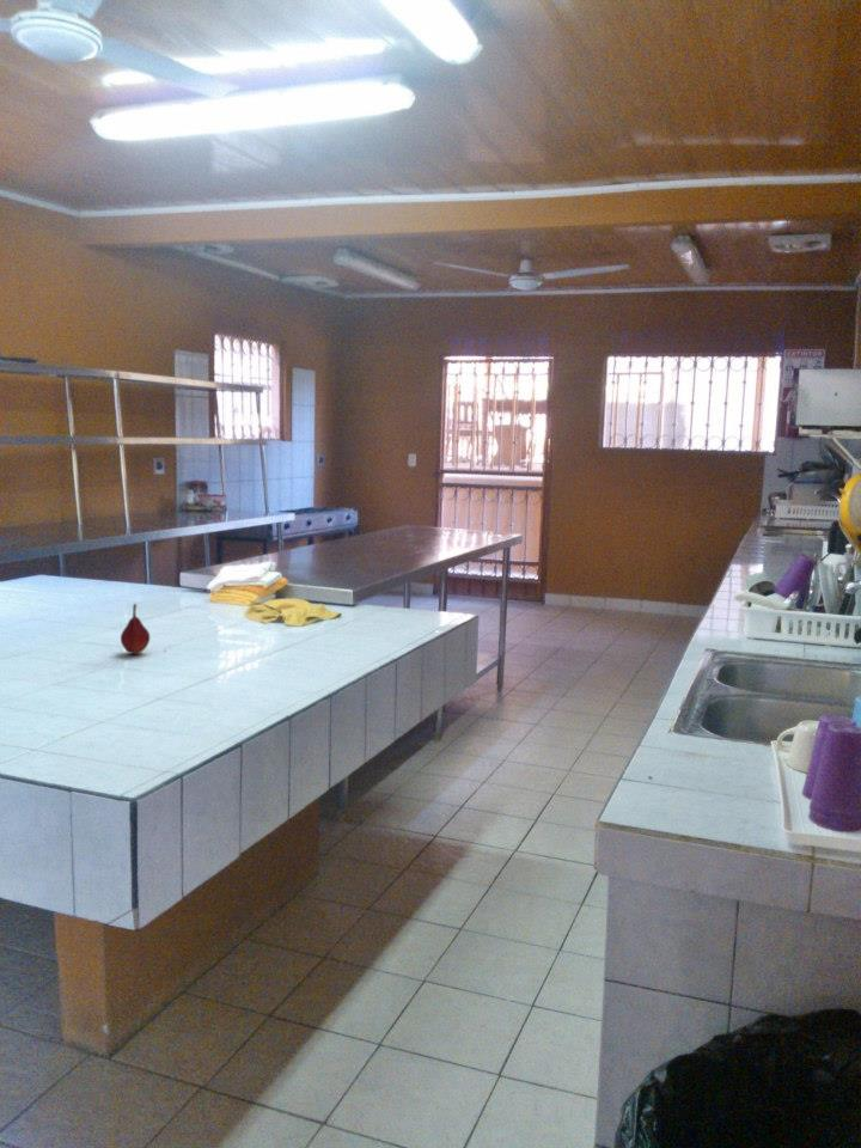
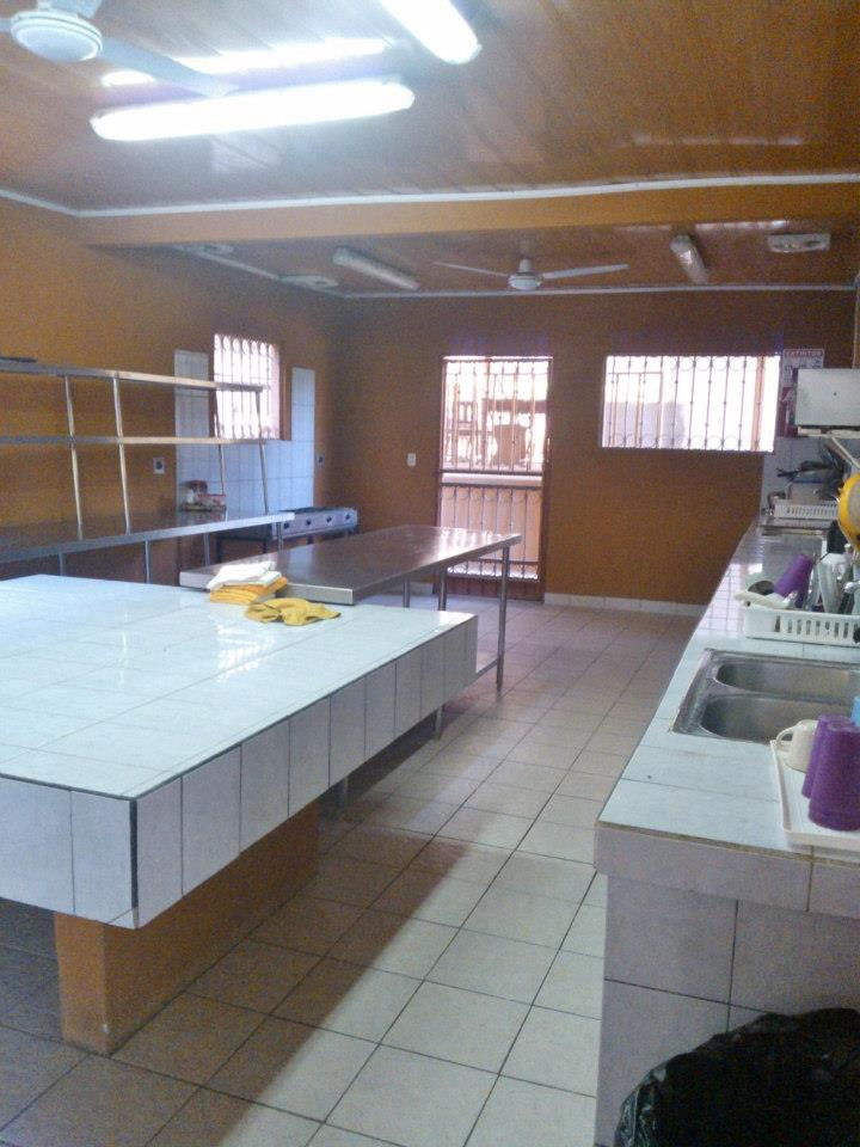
- fruit [120,603,151,655]
